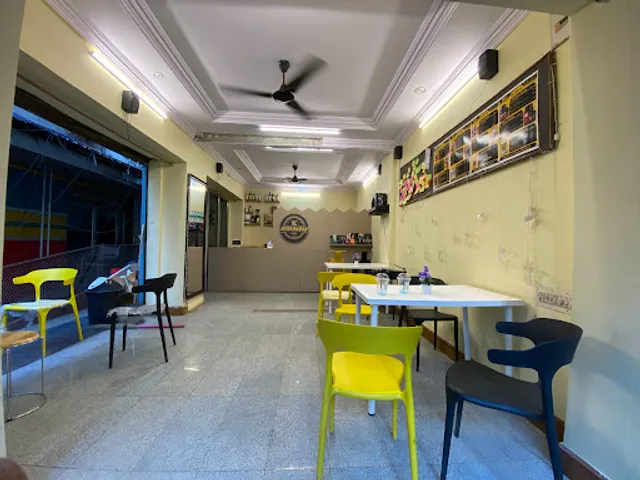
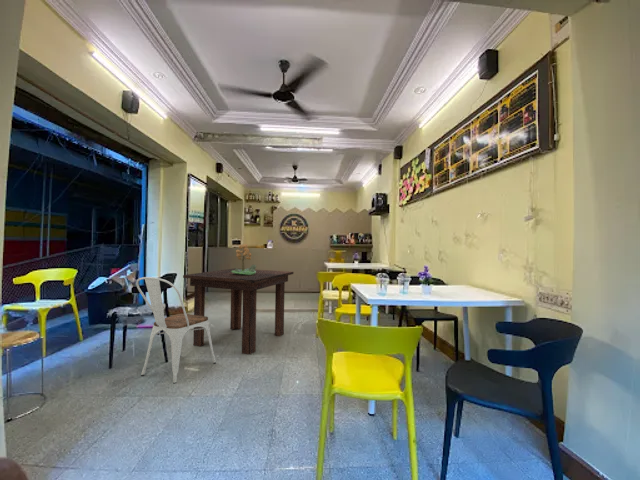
+ chair [135,276,217,385]
+ dining table [182,267,294,356]
+ small tree [231,243,257,275]
